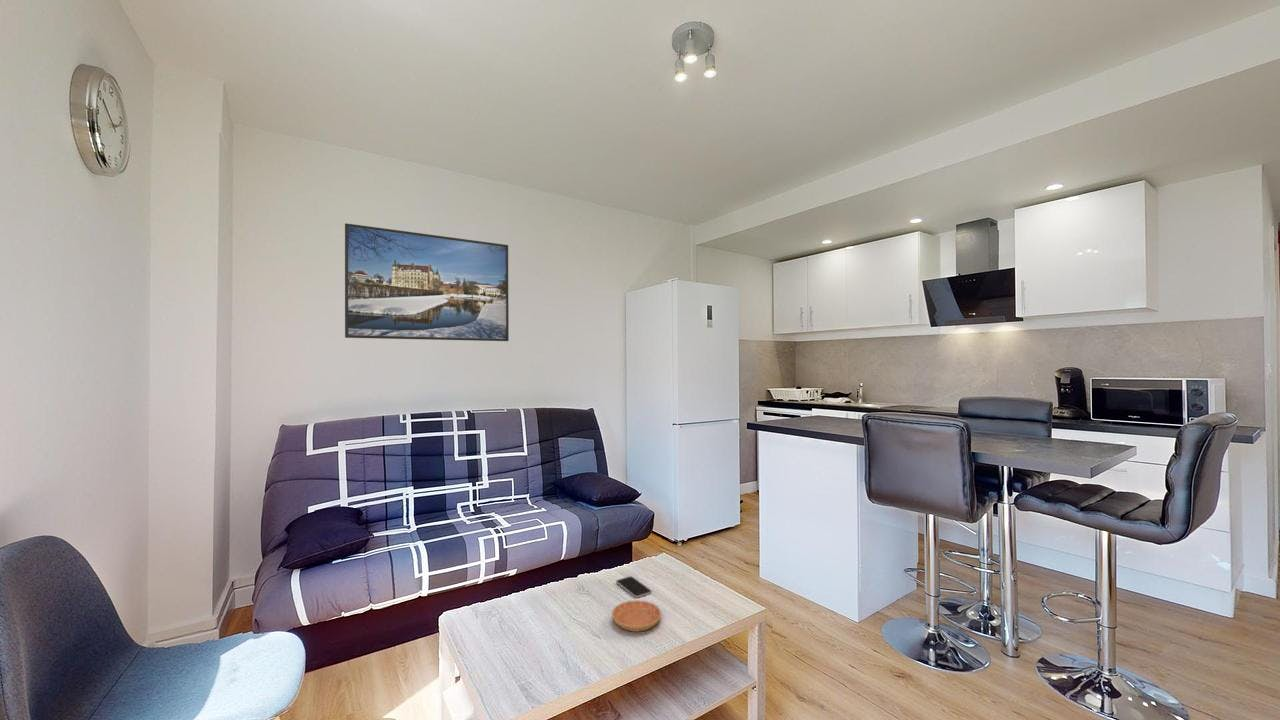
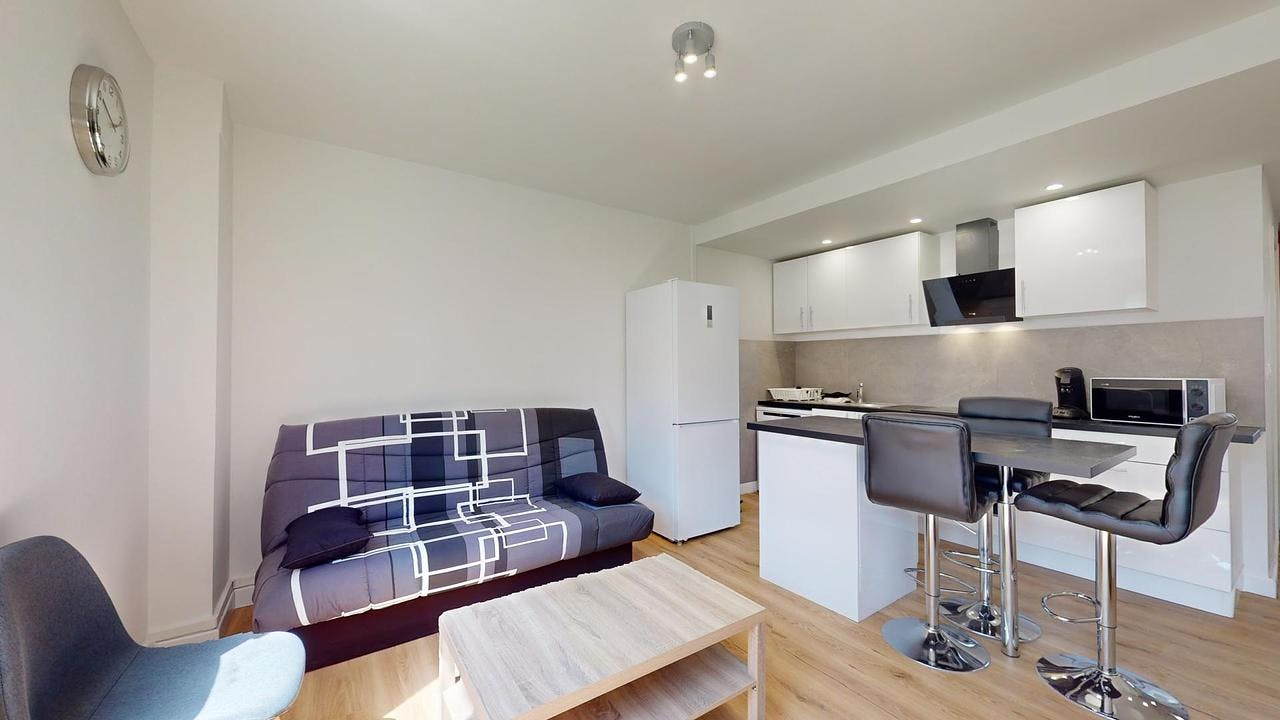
- saucer [611,599,662,633]
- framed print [344,222,510,342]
- smartphone [615,575,652,599]
